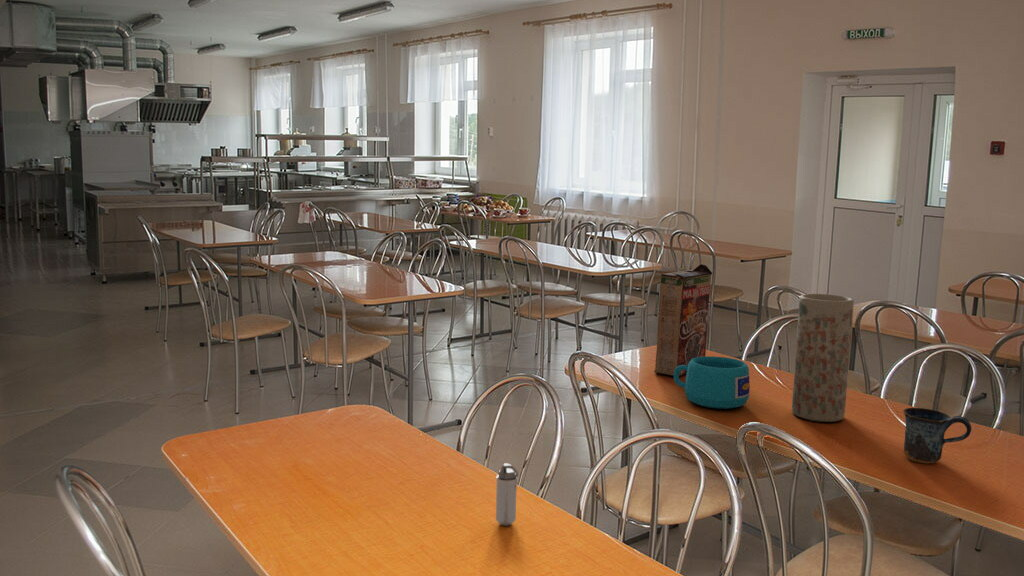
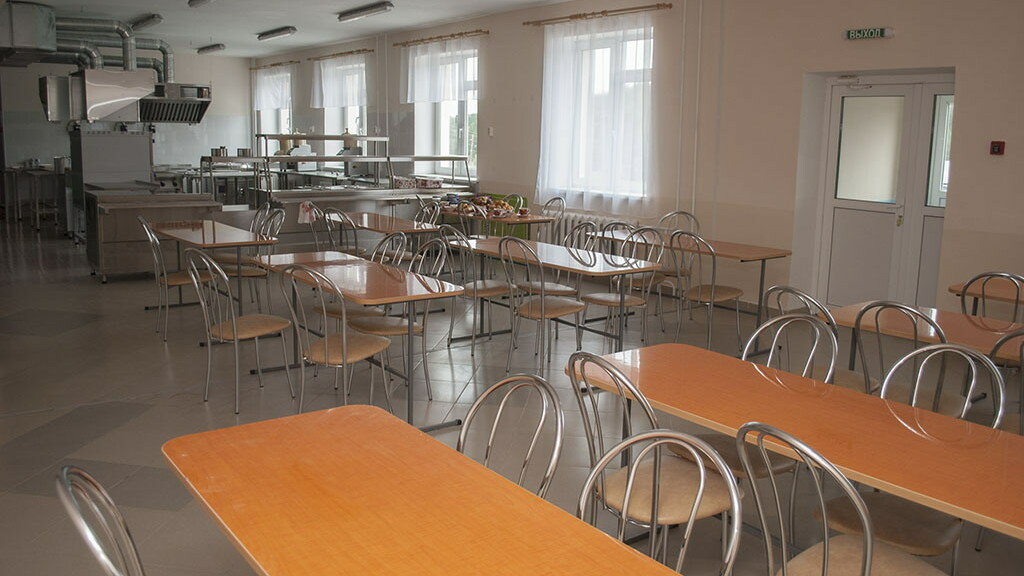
- cup [673,355,751,410]
- mug [902,407,973,464]
- cereal box [653,263,713,377]
- shaker [495,462,519,527]
- vase [791,293,855,423]
